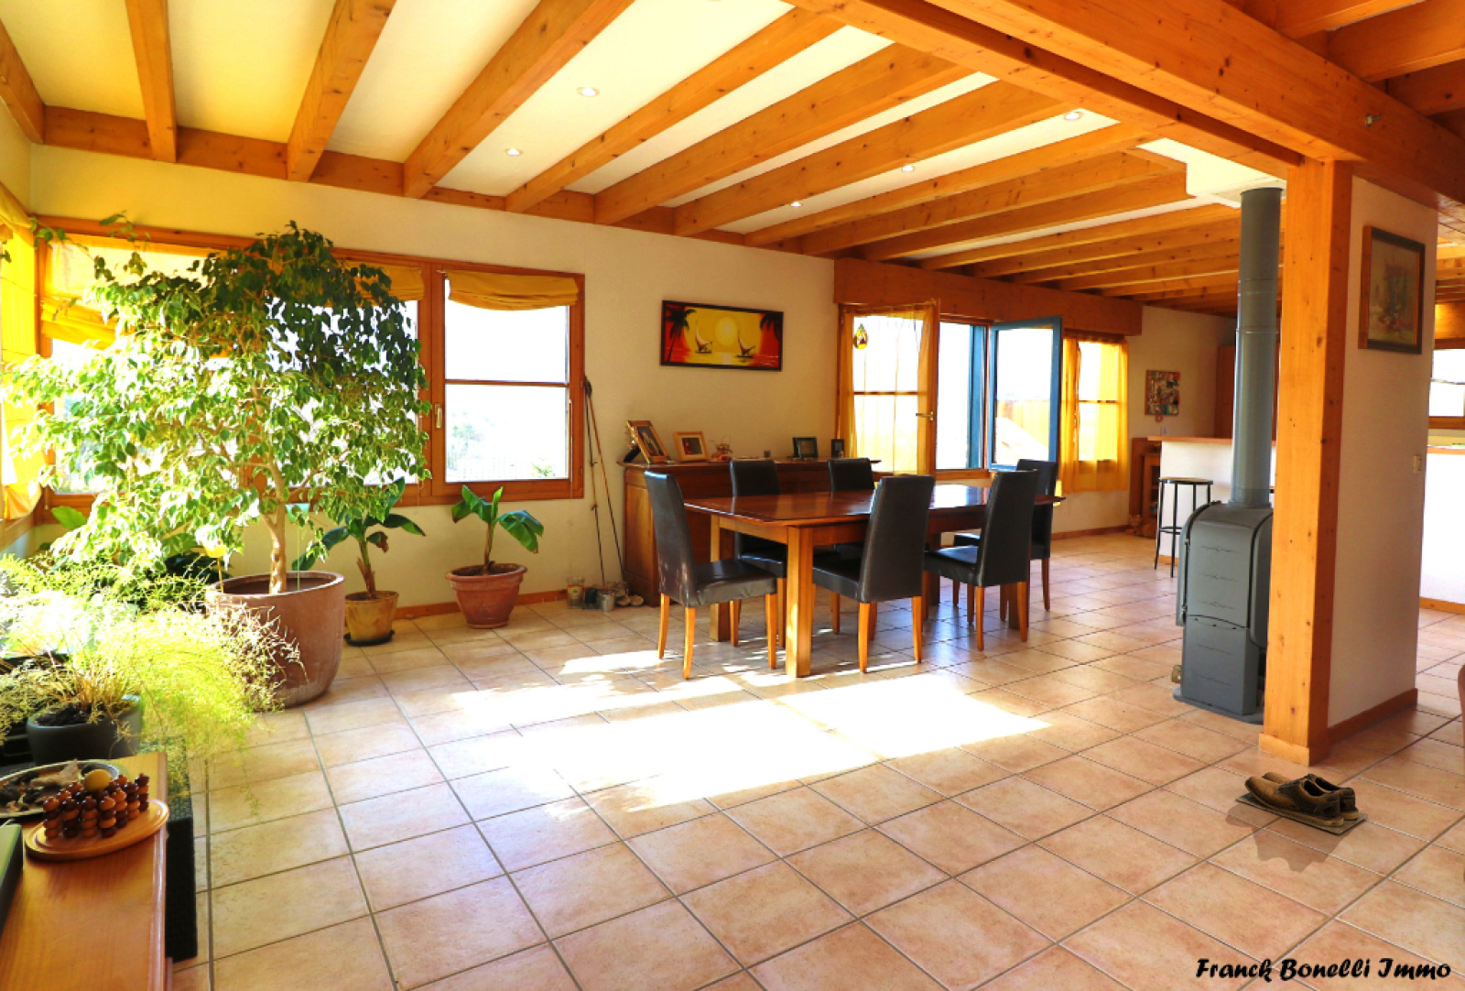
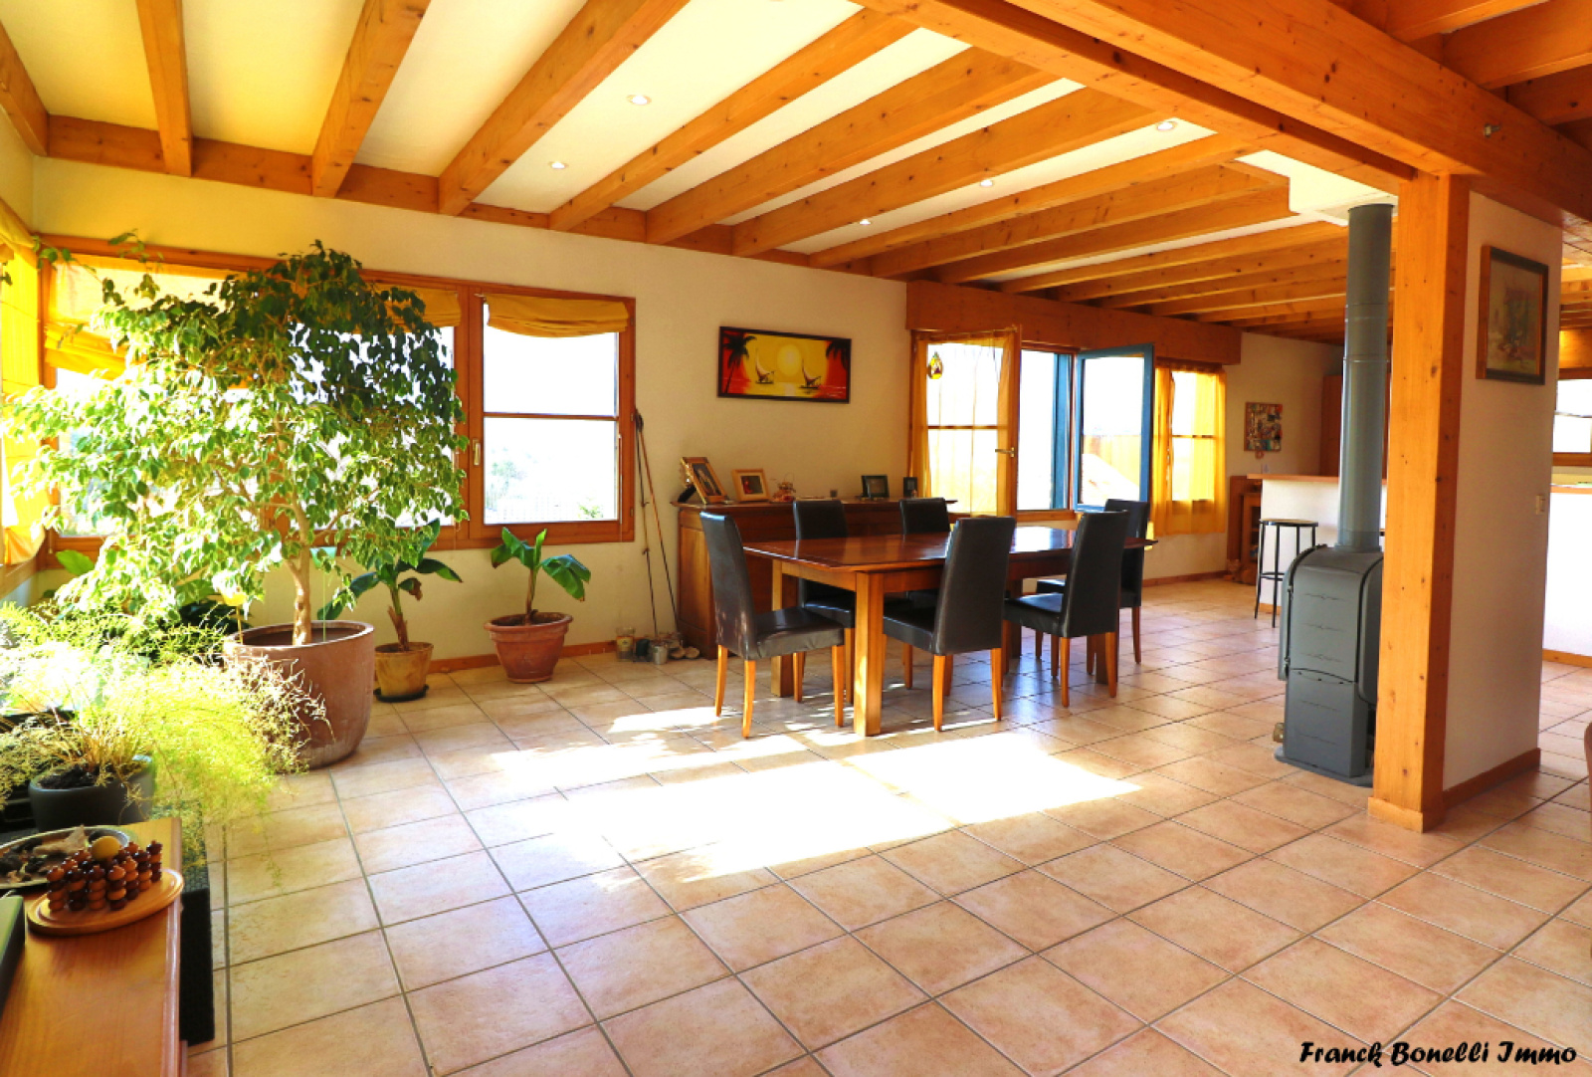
- shoes [1234,771,1370,834]
